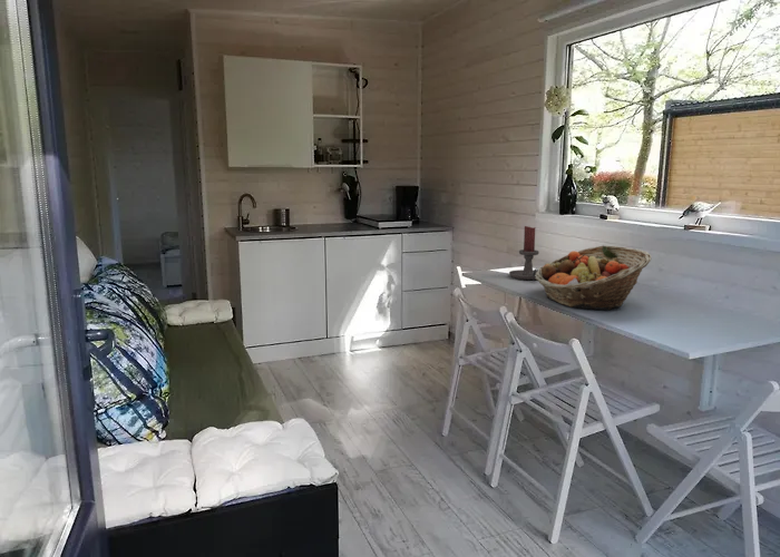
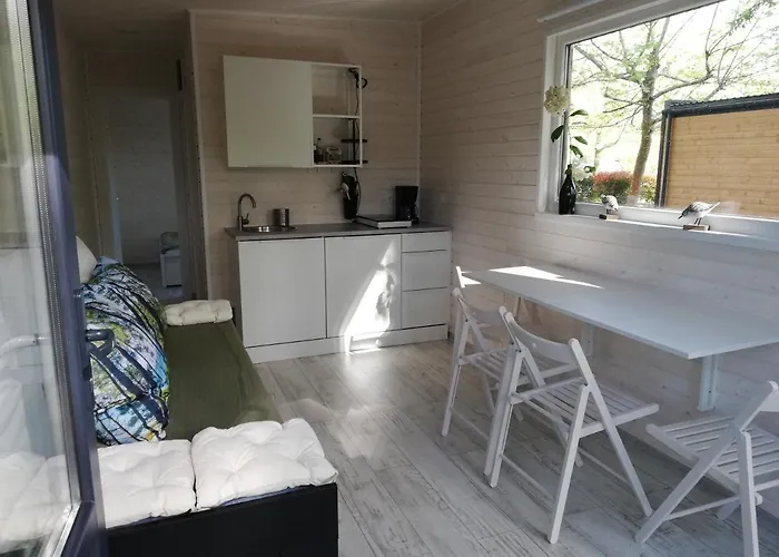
- fruit basket [535,244,652,311]
- candle holder [508,225,540,281]
